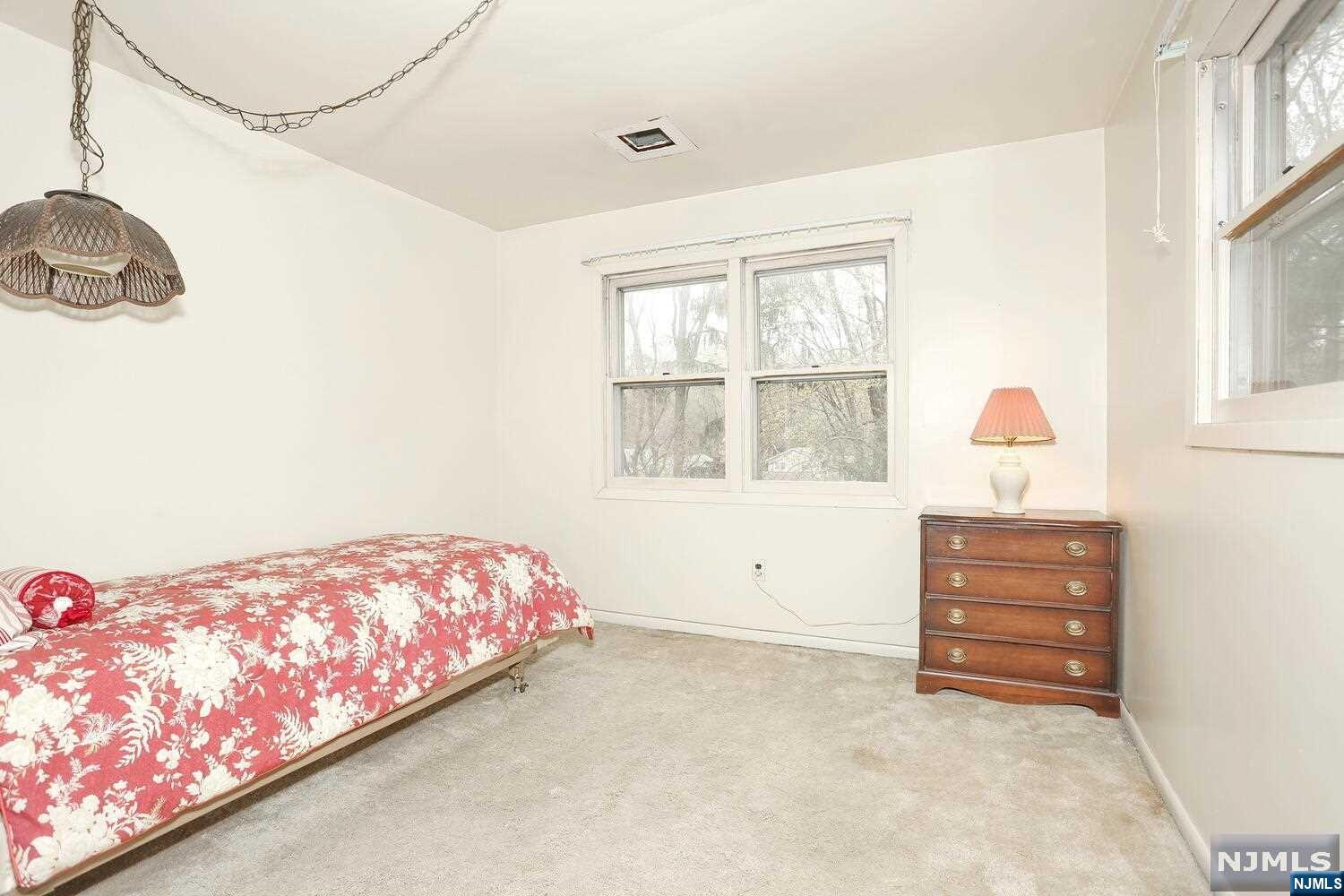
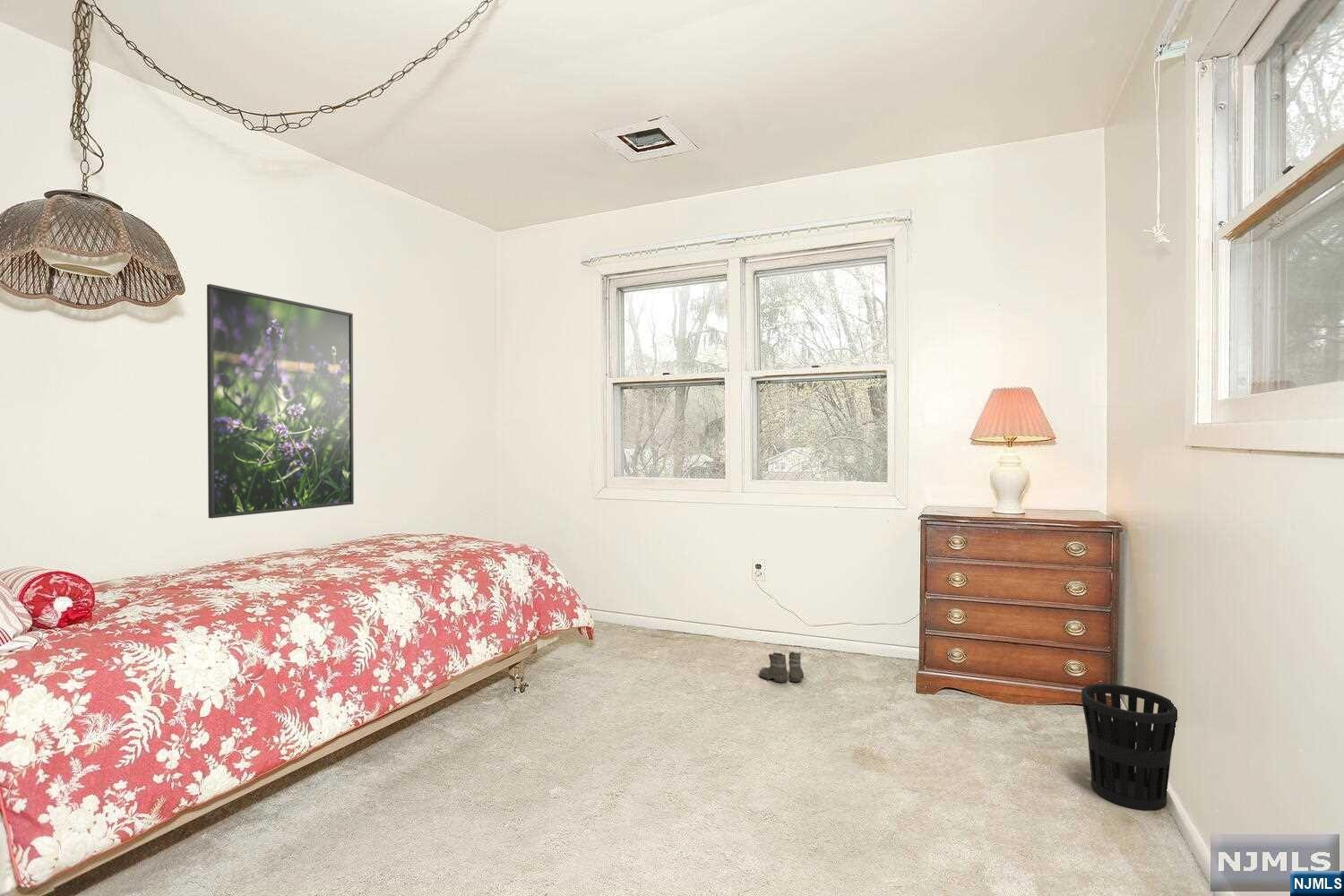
+ boots [758,651,806,683]
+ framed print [206,283,355,519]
+ wastebasket [1081,683,1178,812]
